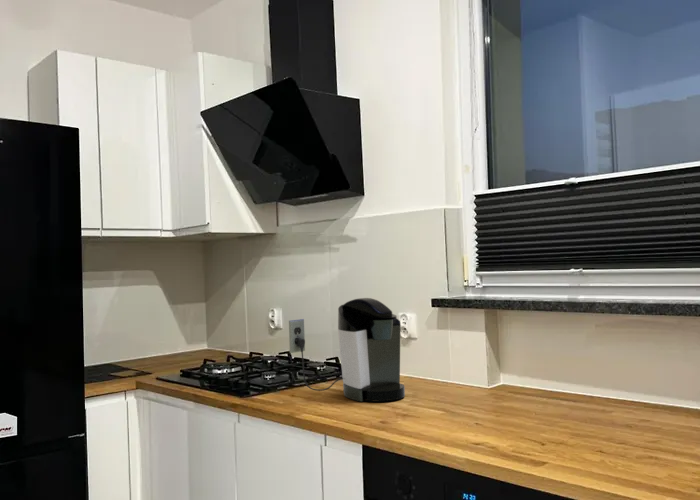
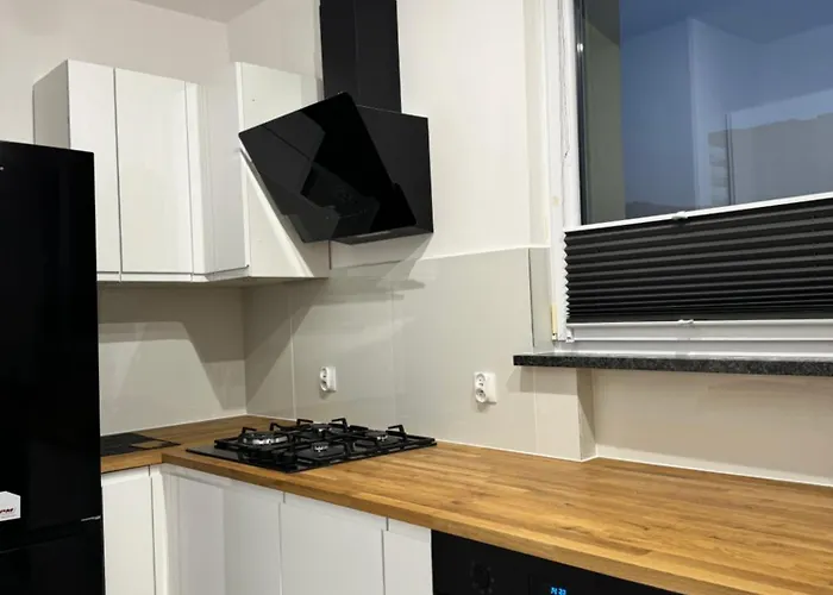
- coffee maker [288,297,406,403]
